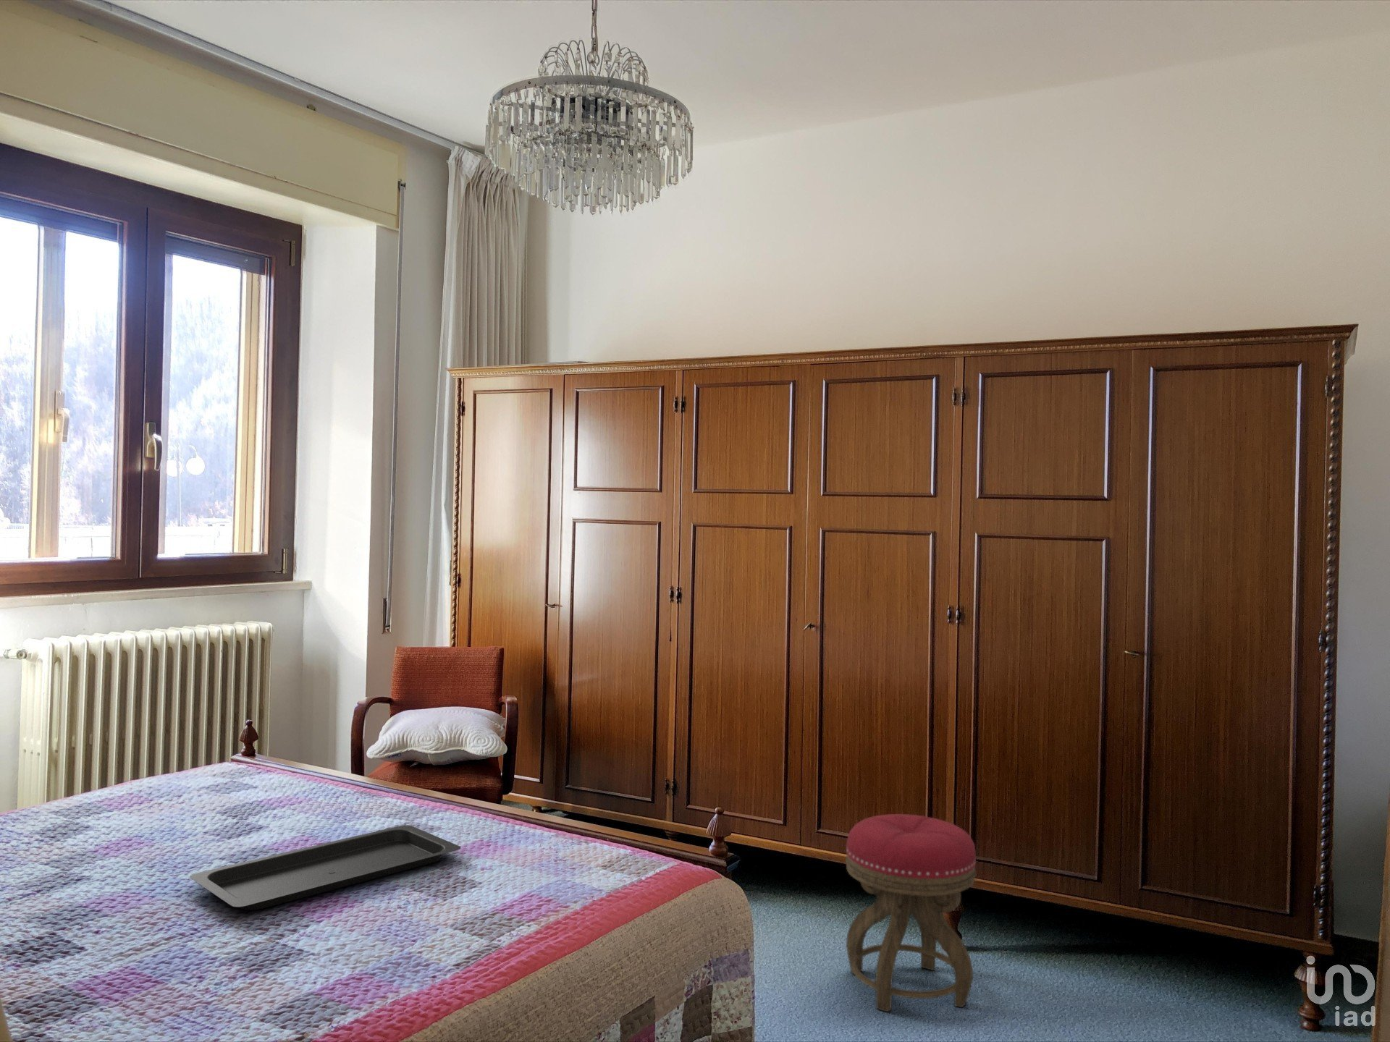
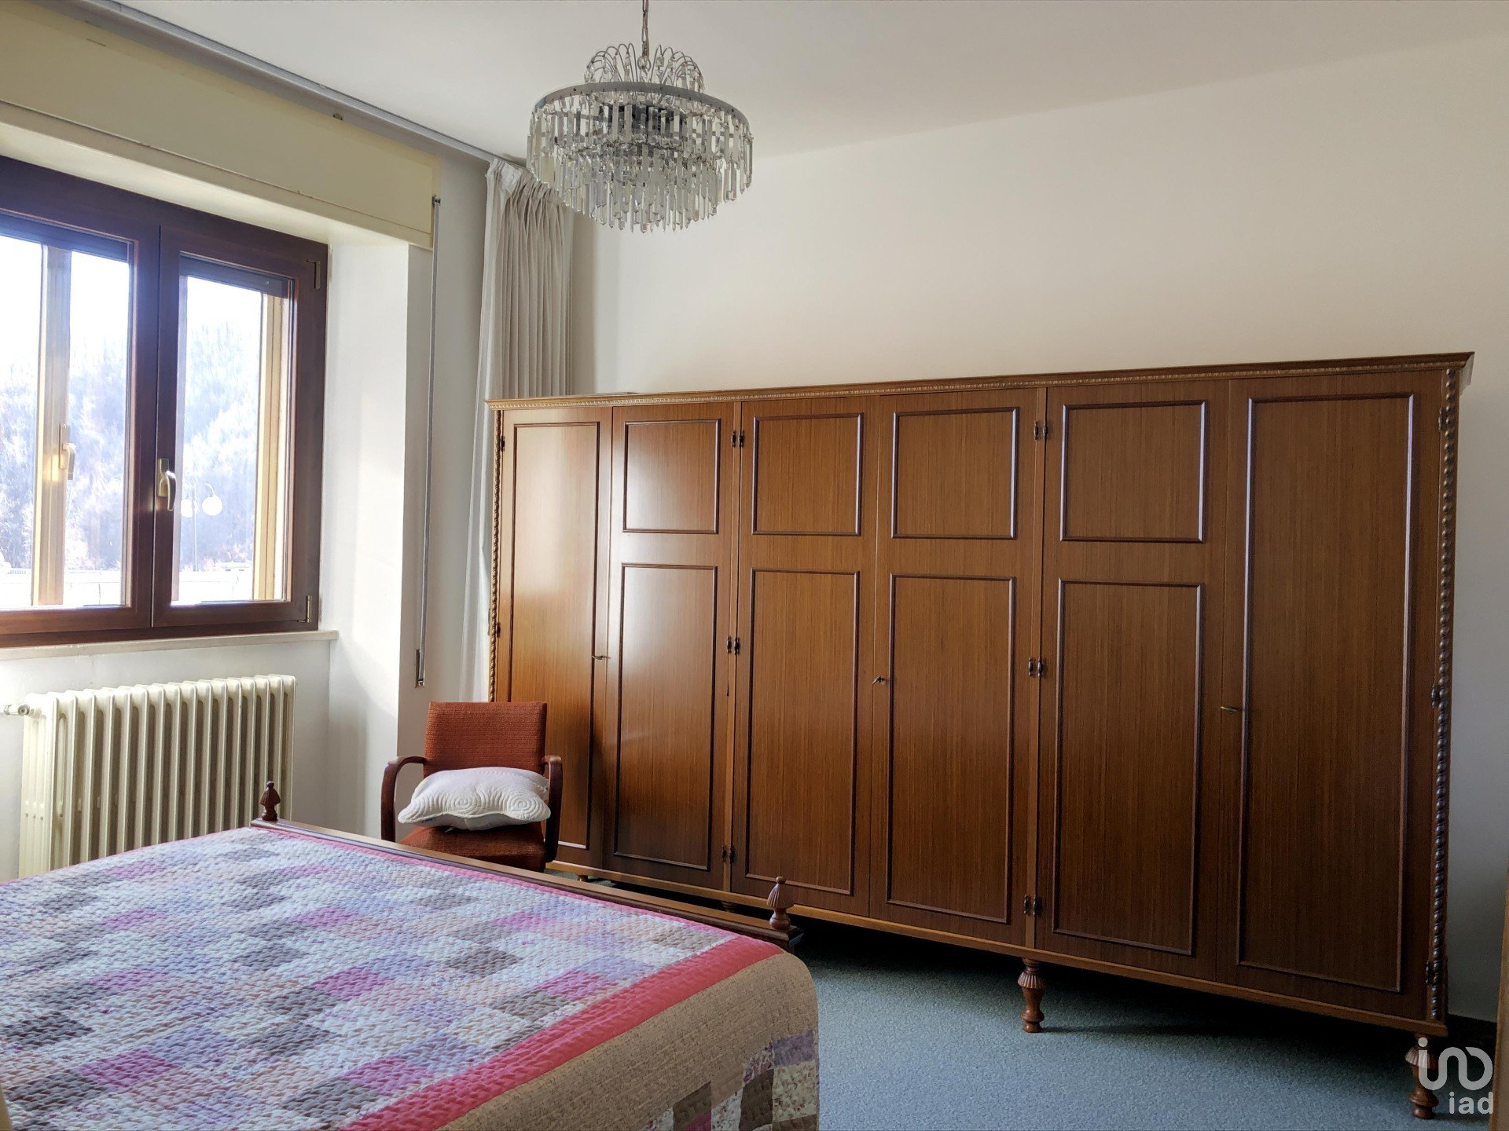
- stool [845,813,976,1012]
- serving tray [189,824,462,911]
